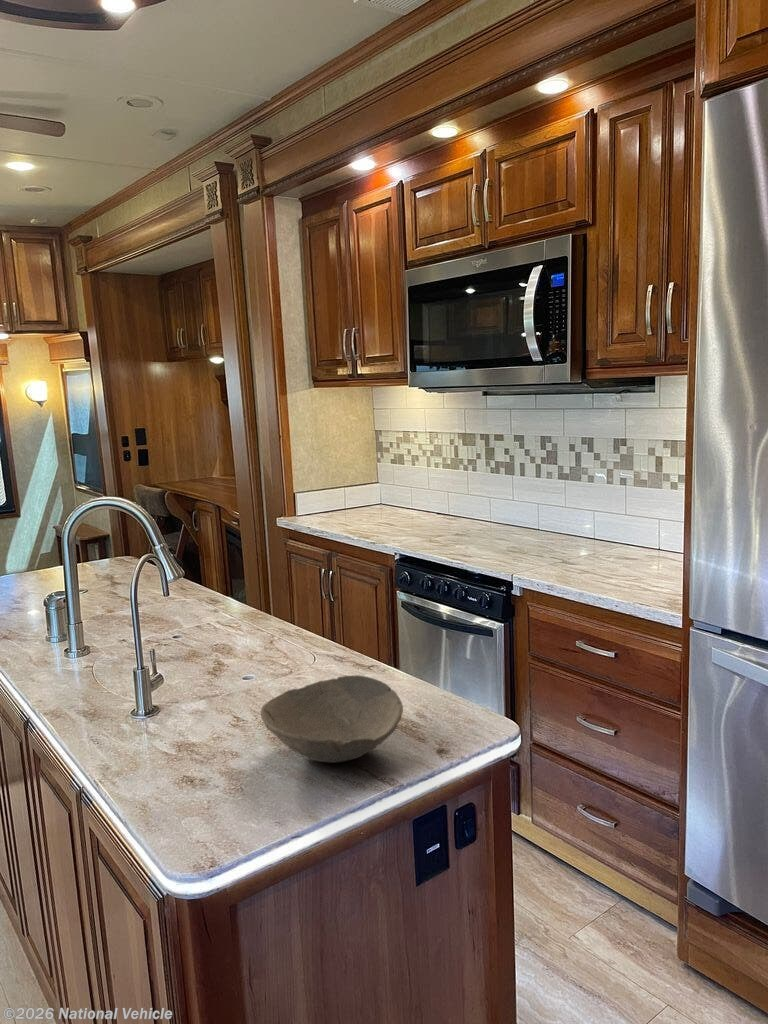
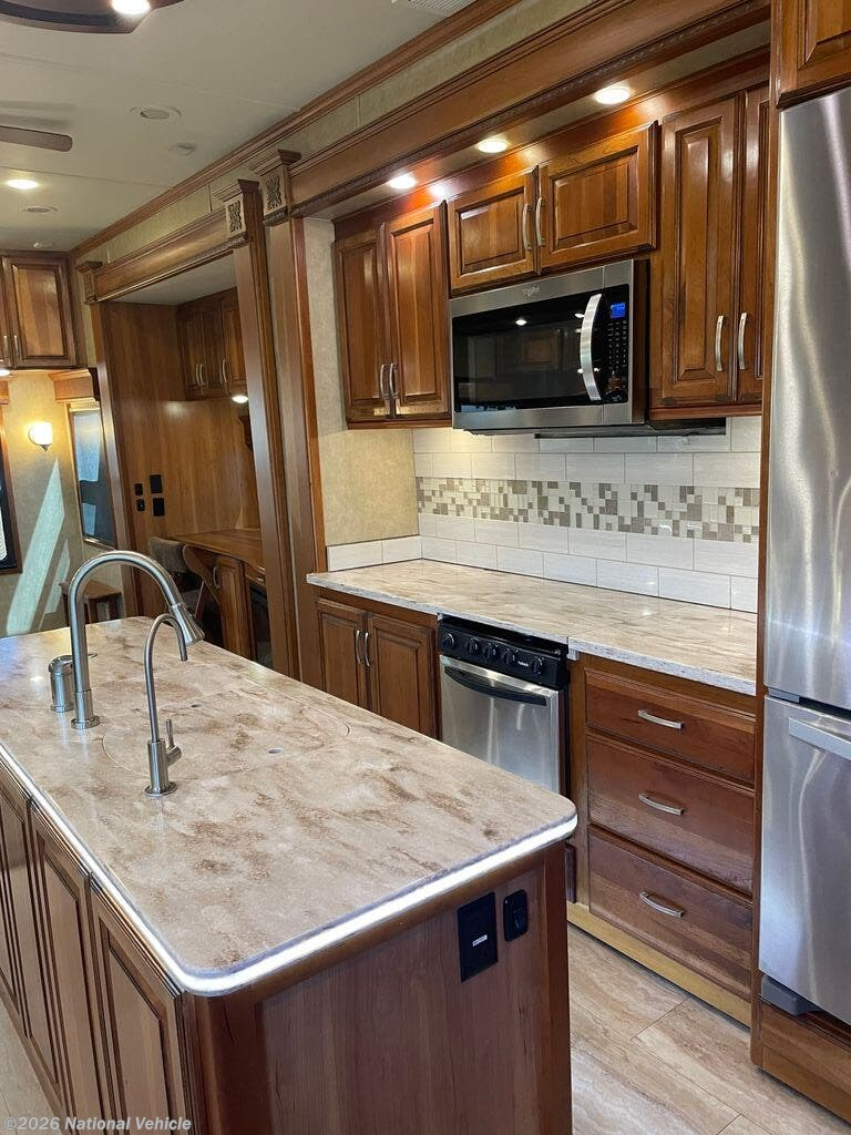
- bowl [259,674,404,764]
